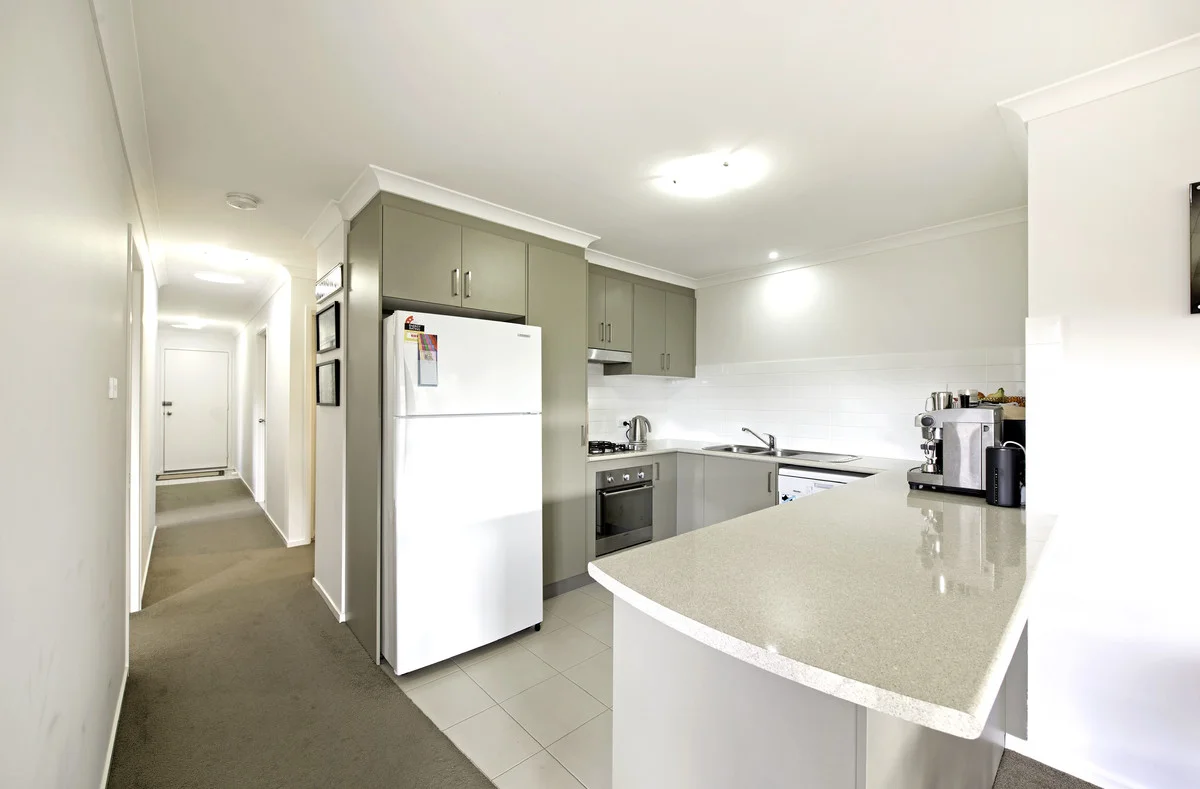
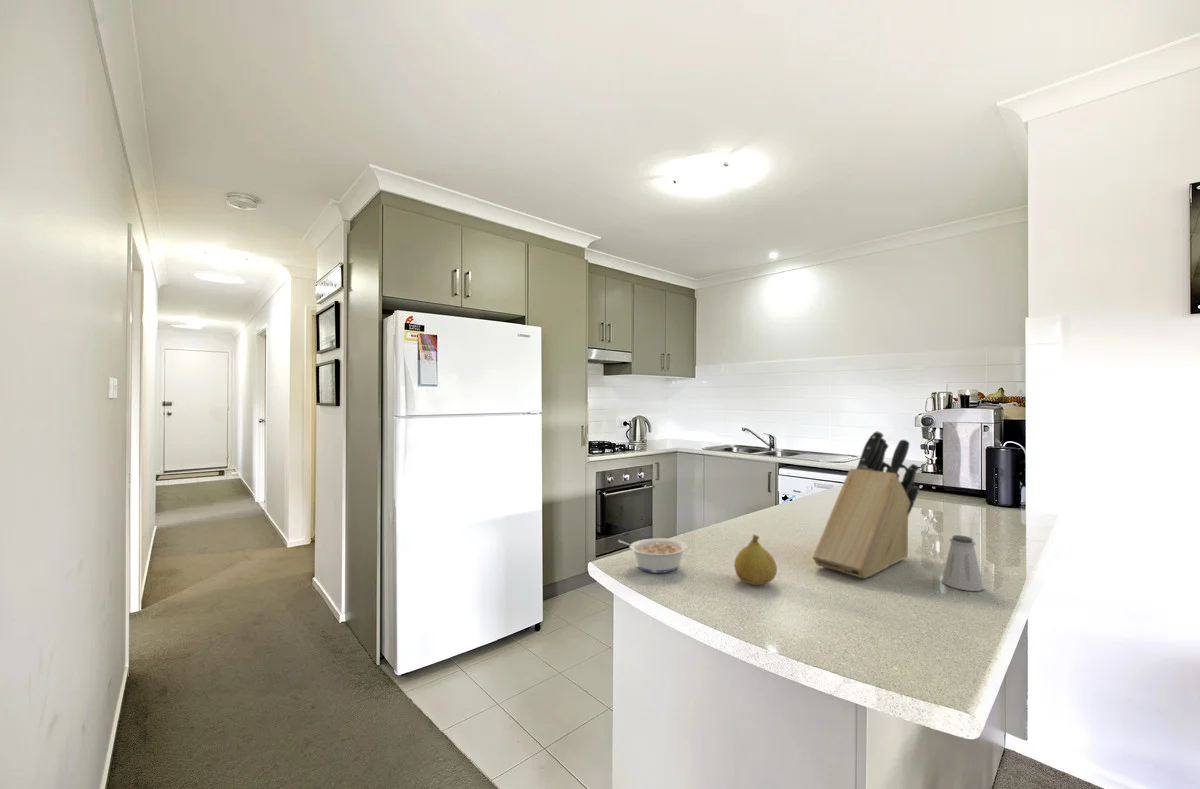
+ saltshaker [941,534,985,592]
+ legume [617,537,689,574]
+ knife block [812,430,920,579]
+ fruit [733,534,778,586]
